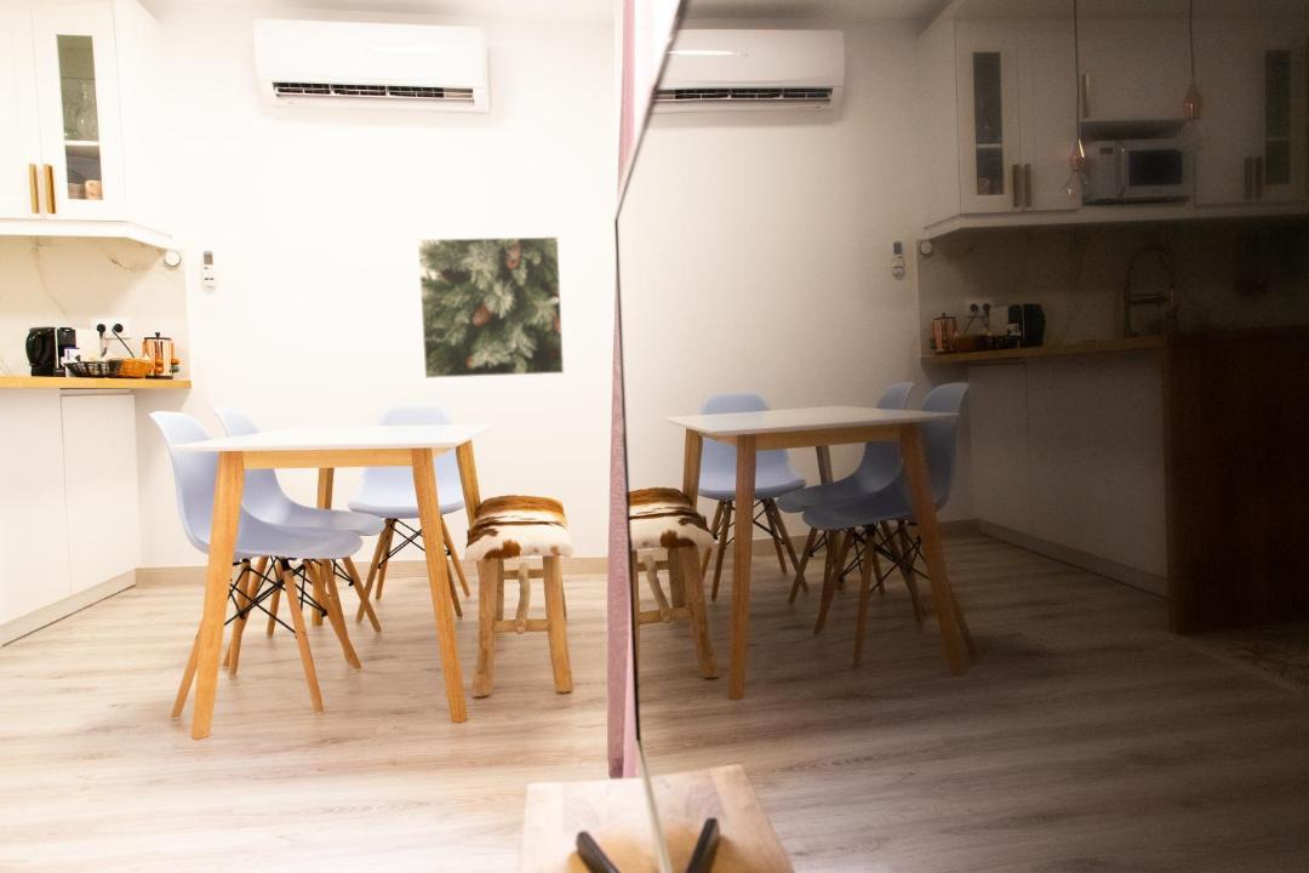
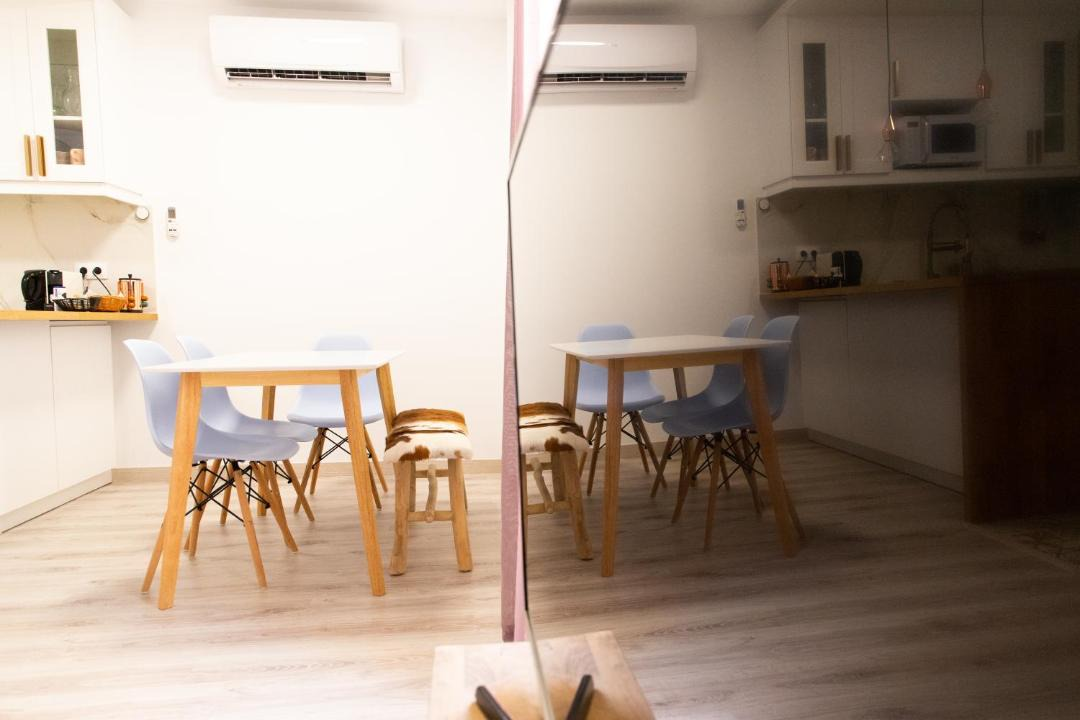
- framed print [417,235,565,380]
